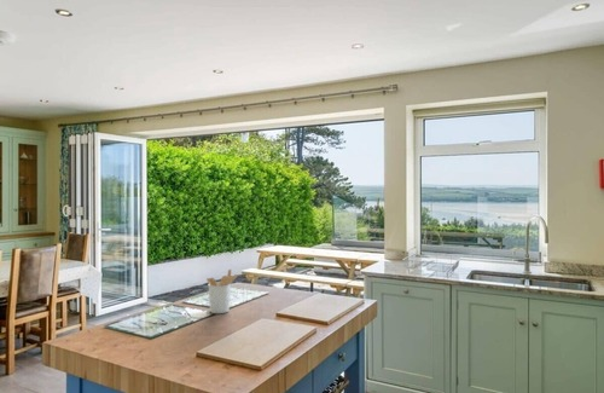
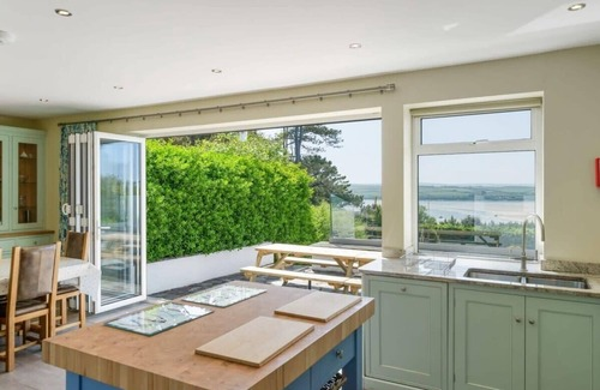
- utensil holder [205,268,239,314]
